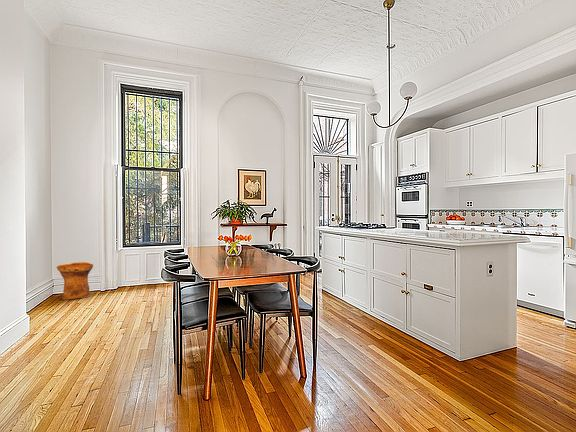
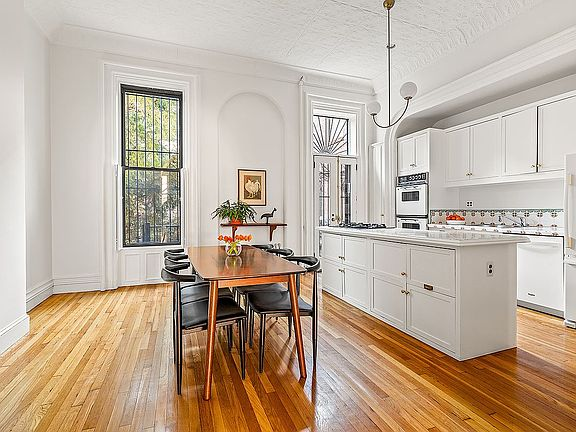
- woven basket [56,261,94,301]
